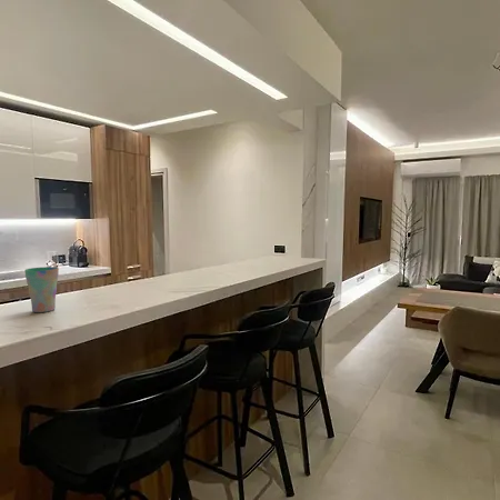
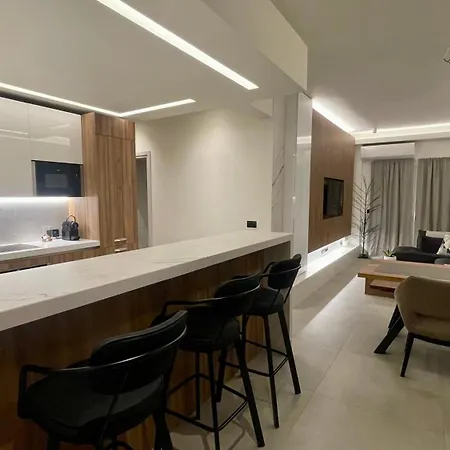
- cup [23,266,60,313]
